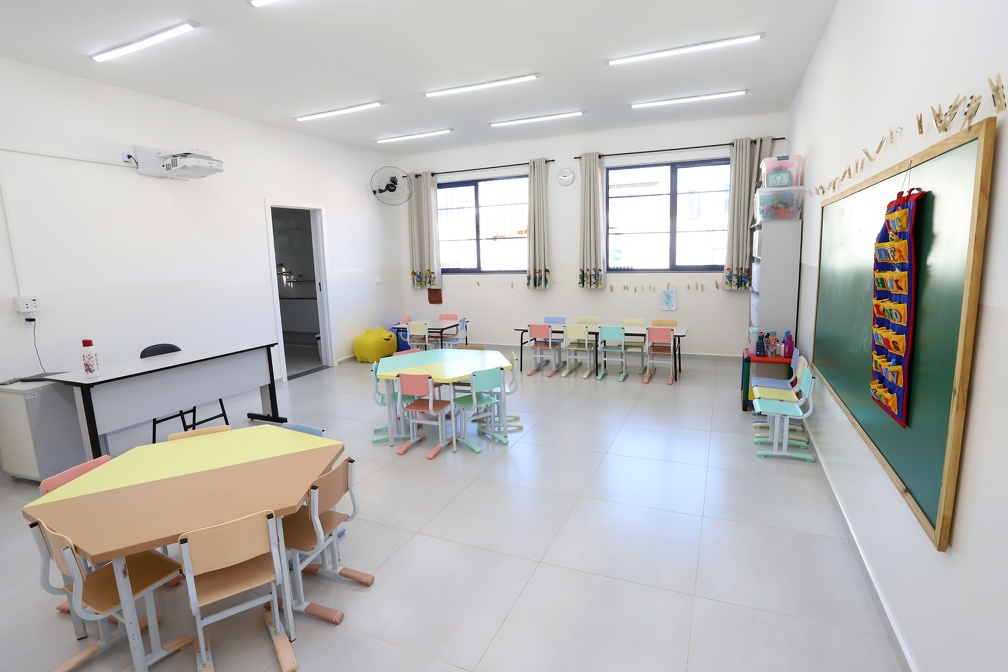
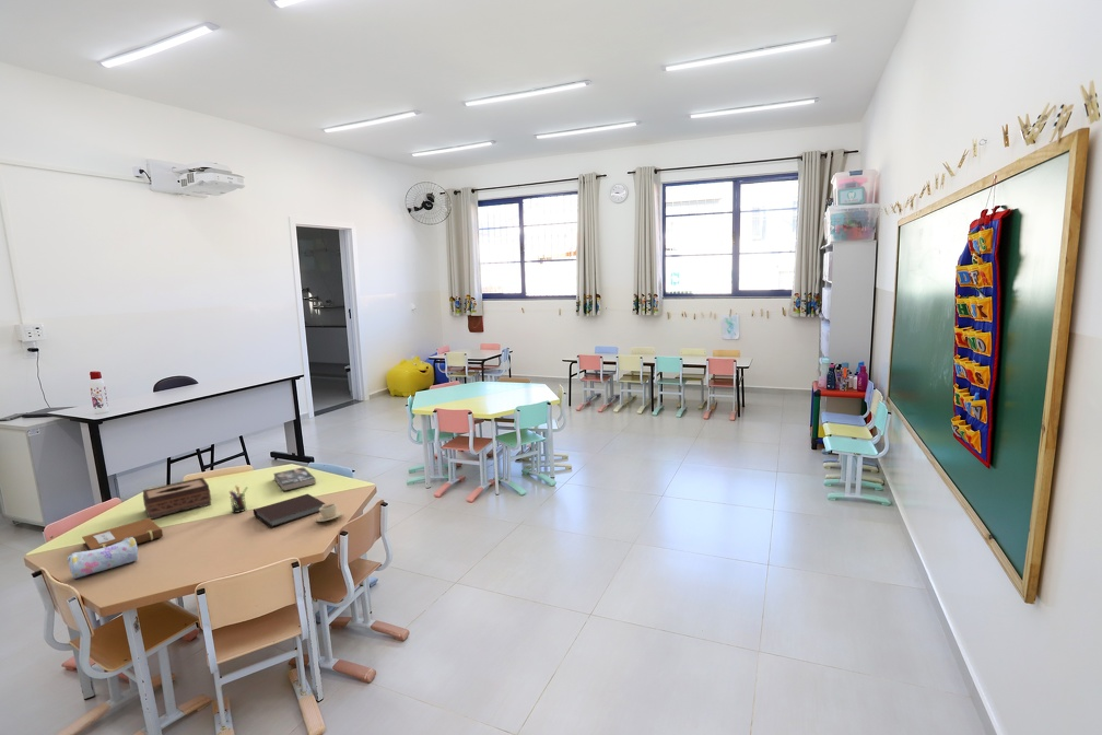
+ book [272,466,317,492]
+ pen holder [228,485,249,514]
+ notebook [253,493,326,528]
+ tissue box [142,477,212,520]
+ pencil case [66,537,139,580]
+ cup [315,503,344,523]
+ notebook [81,517,164,551]
